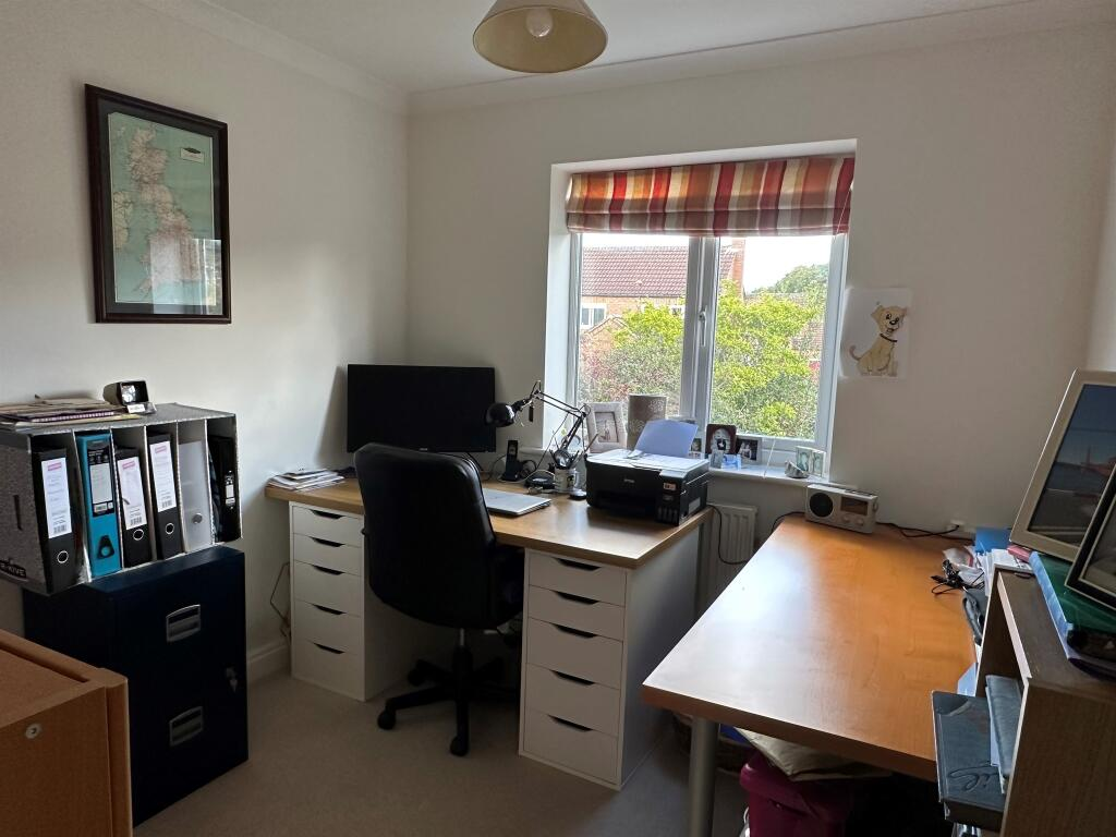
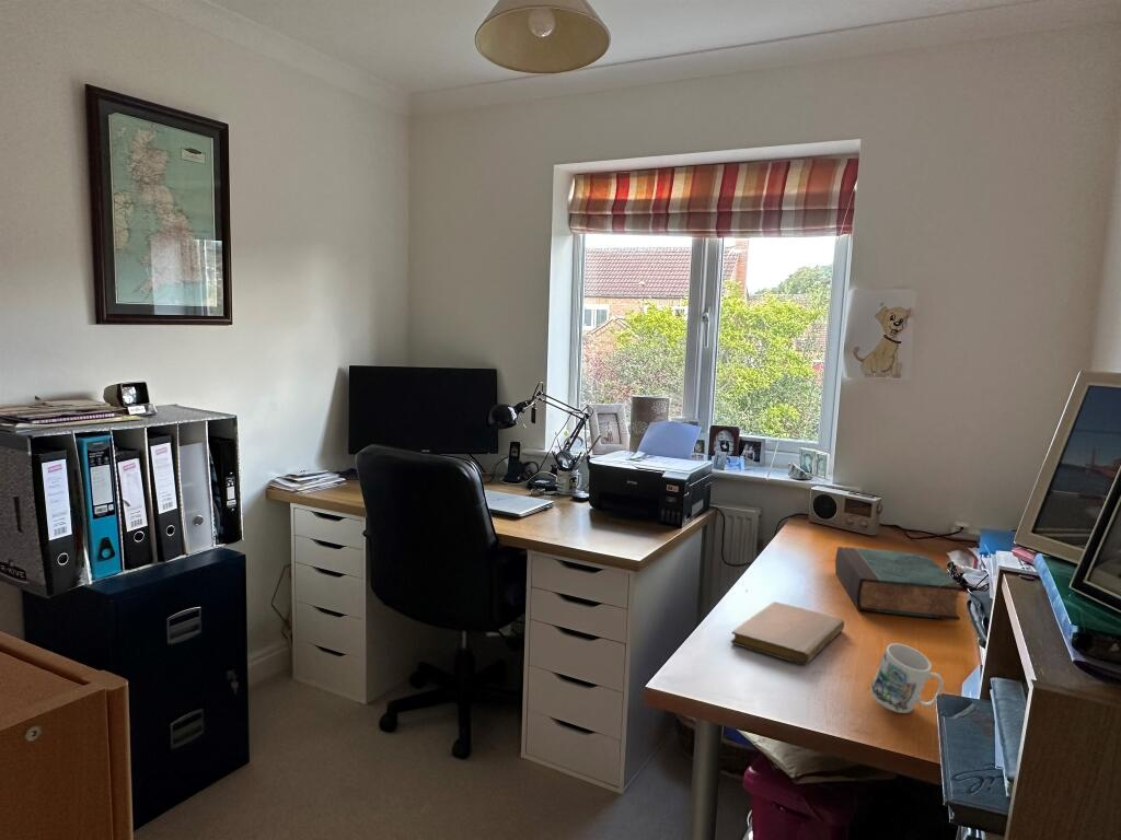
+ notebook [730,600,845,666]
+ book [834,546,964,621]
+ mug [869,642,945,714]
